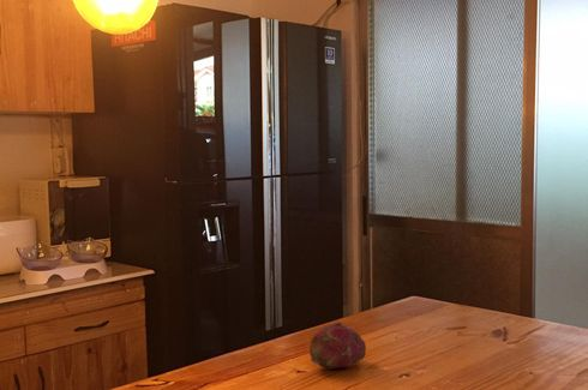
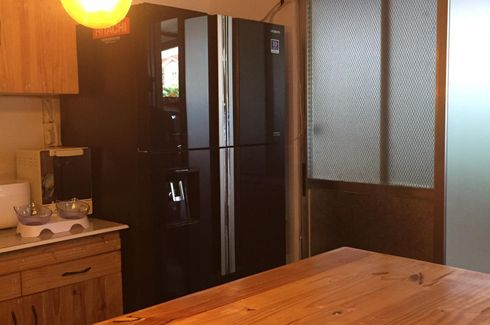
- fruit [308,322,367,370]
